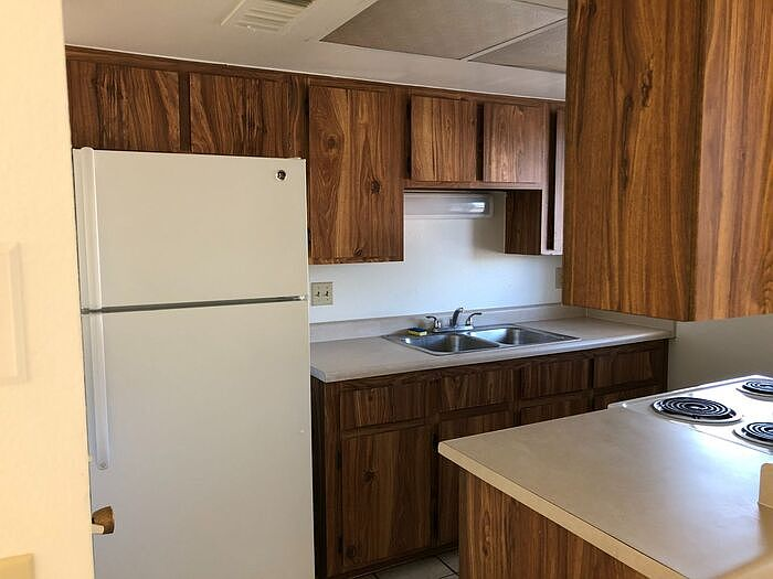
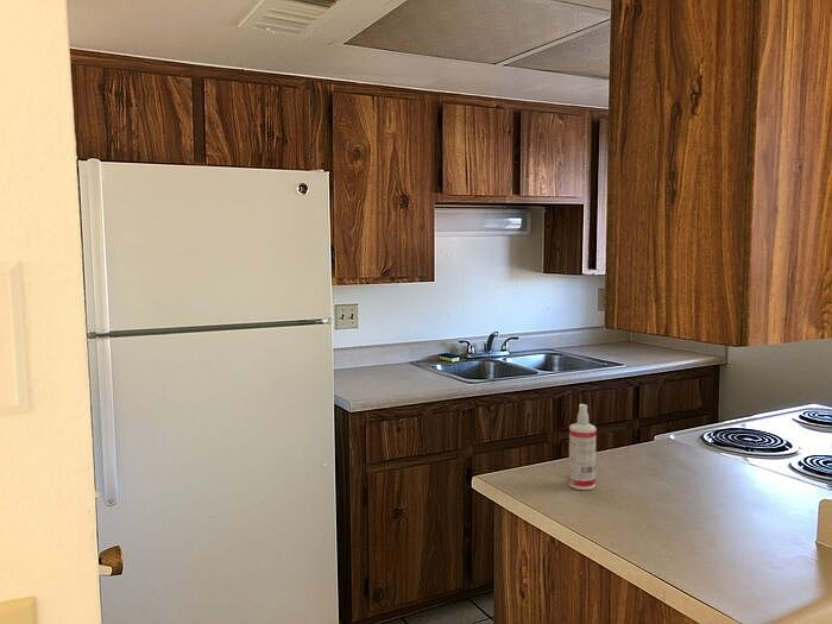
+ spray bottle [568,403,598,491]
